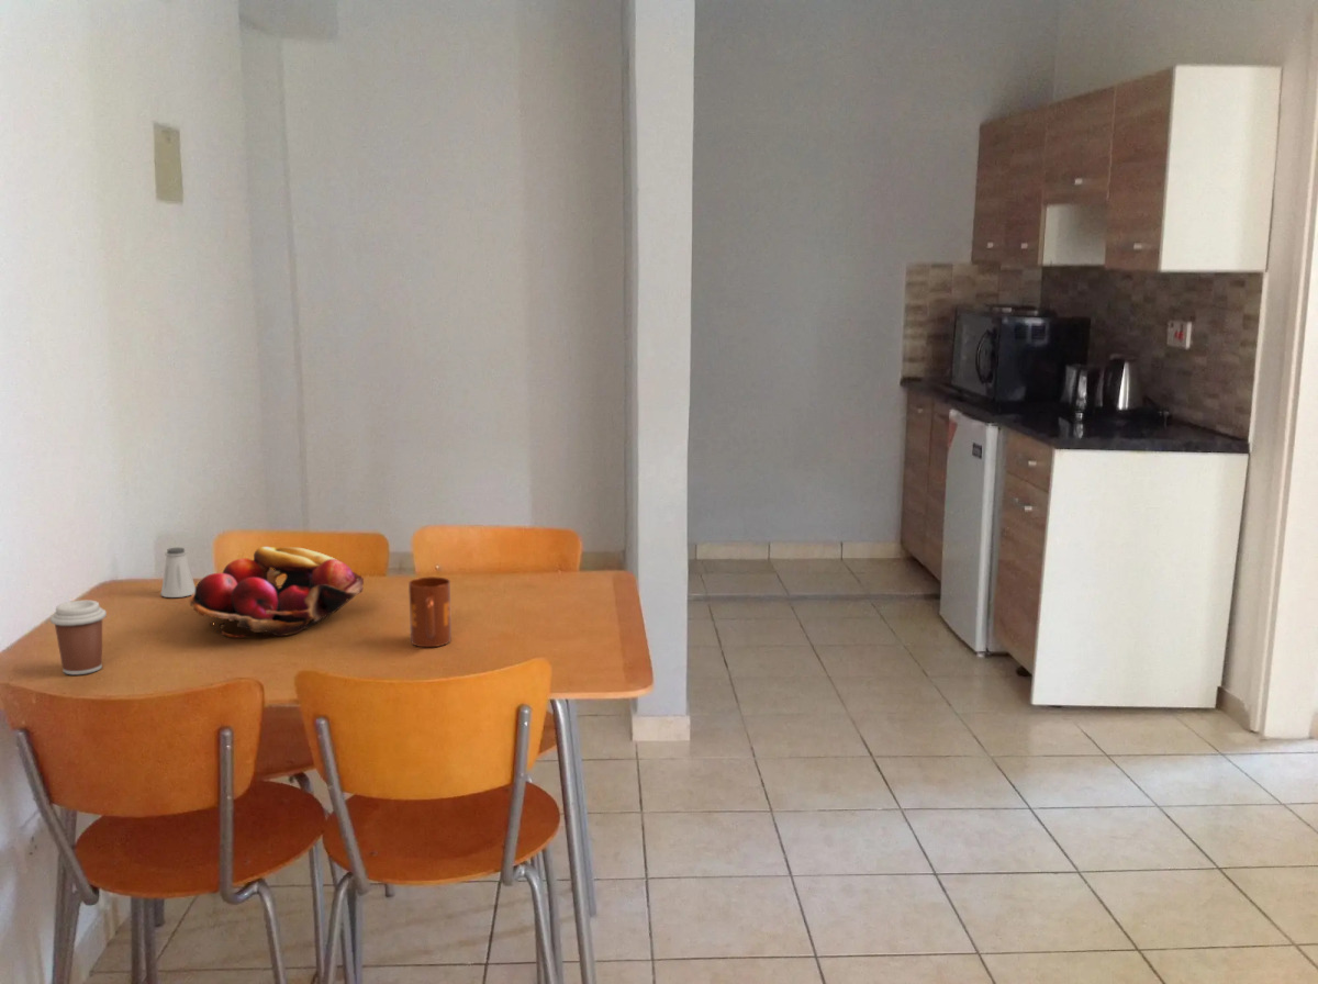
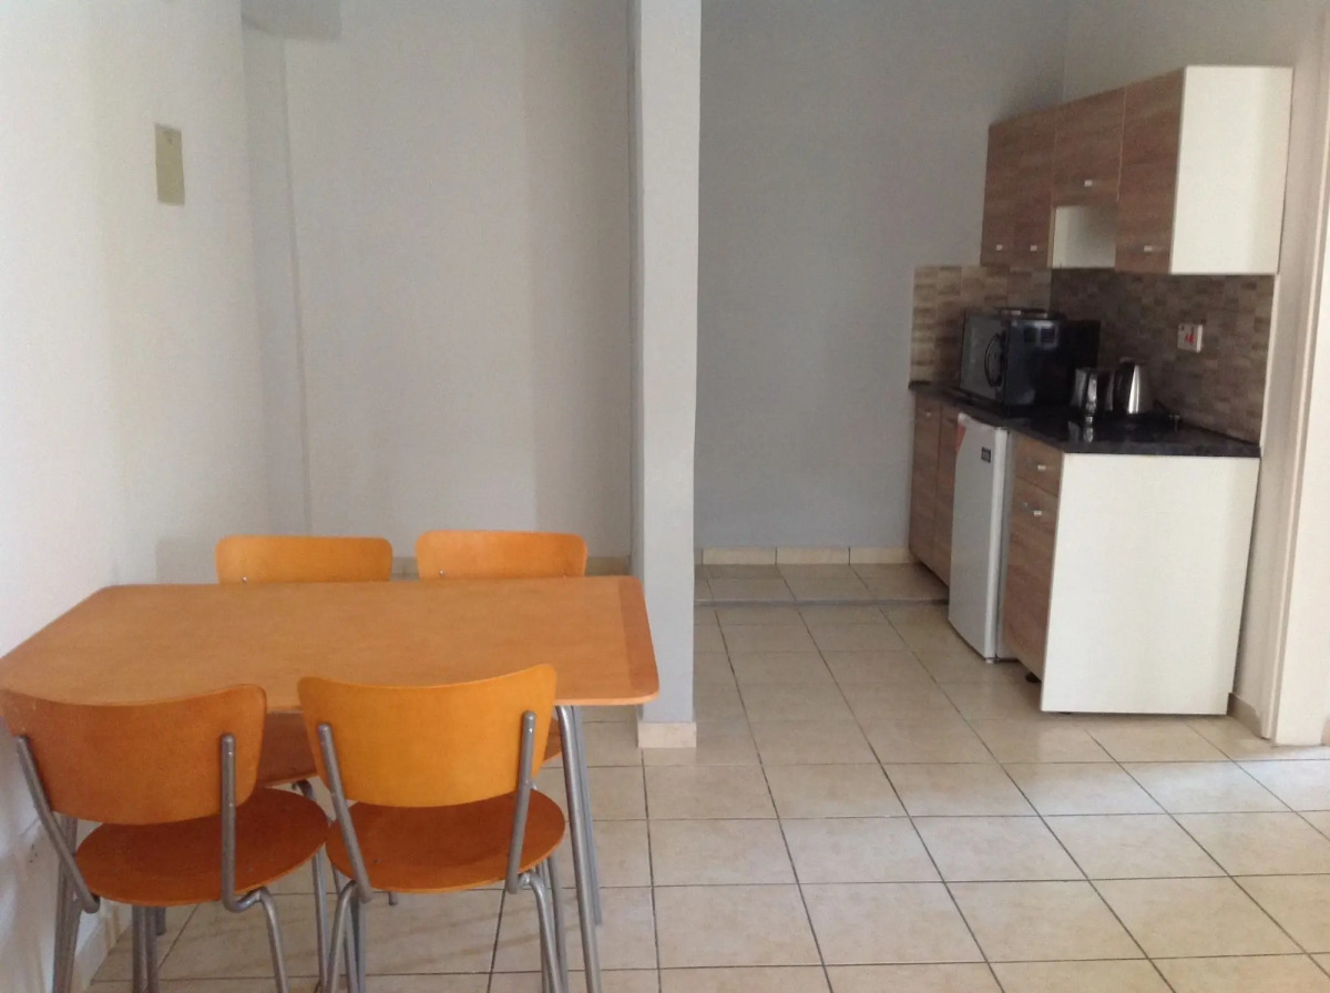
- mug [407,575,453,648]
- fruit basket [189,546,365,639]
- coffee cup [49,600,108,675]
- saltshaker [159,547,197,599]
